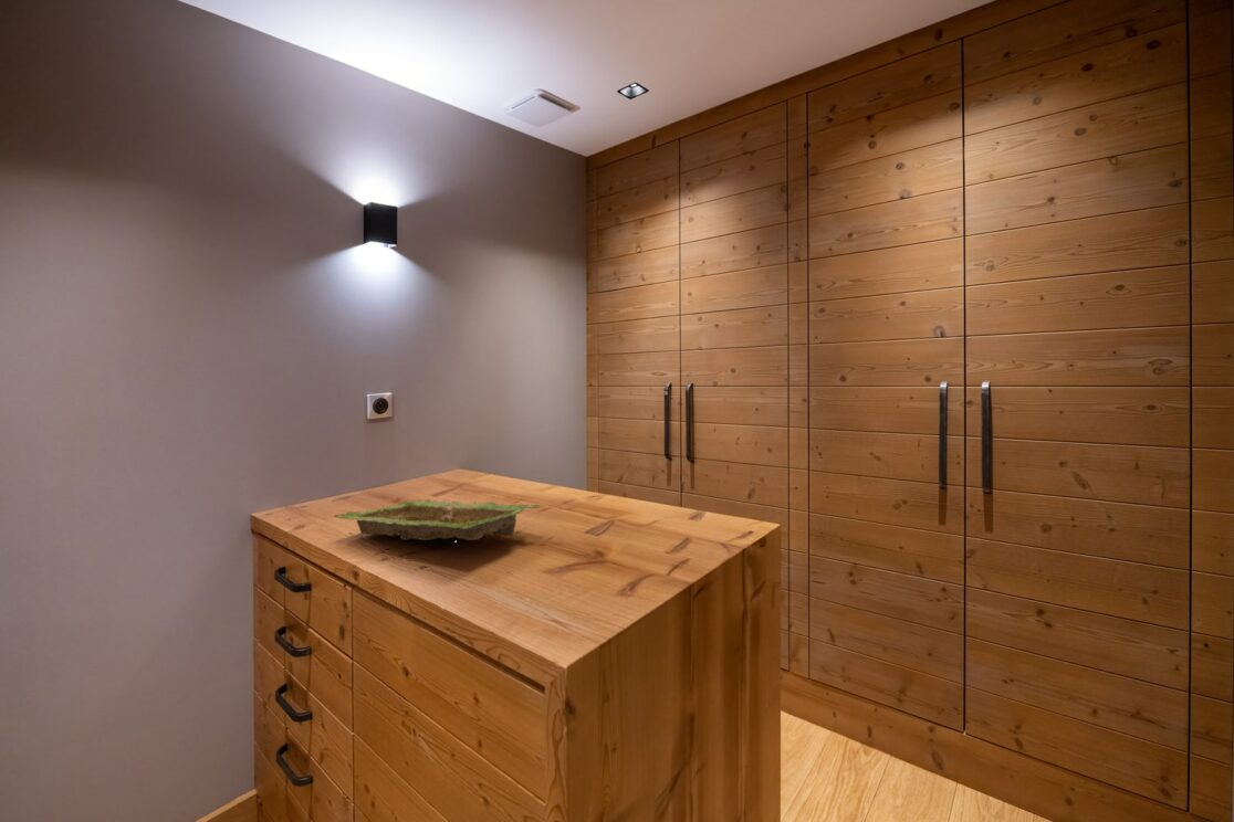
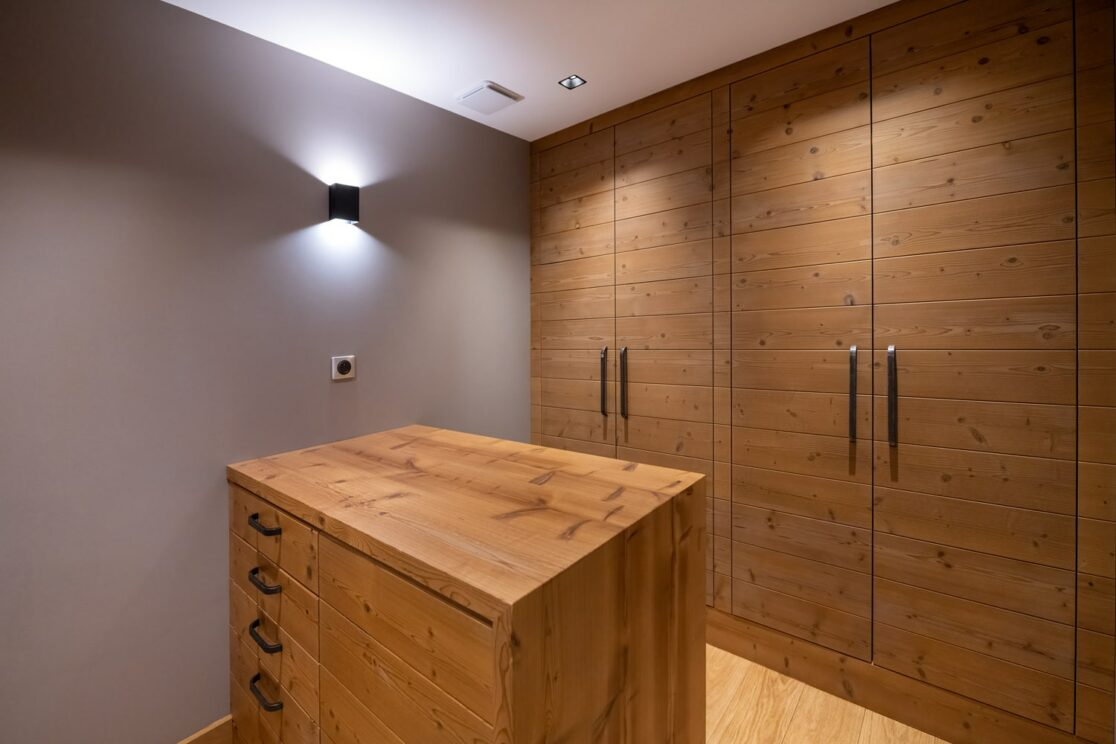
- tray [333,498,545,541]
